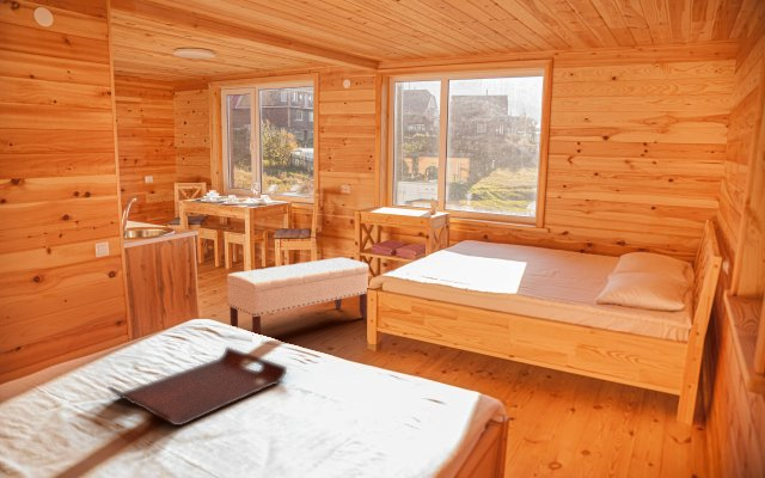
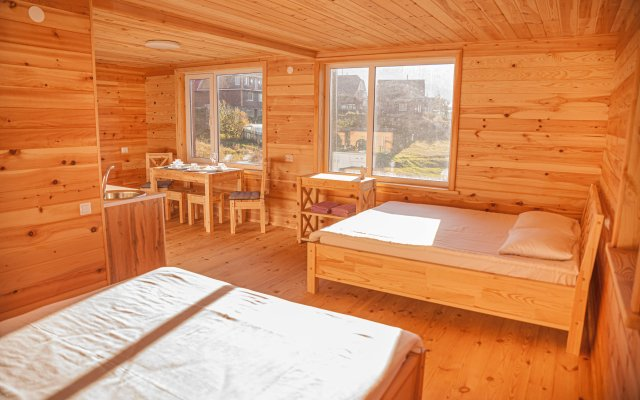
- serving tray [106,345,288,427]
- bench [226,257,371,336]
